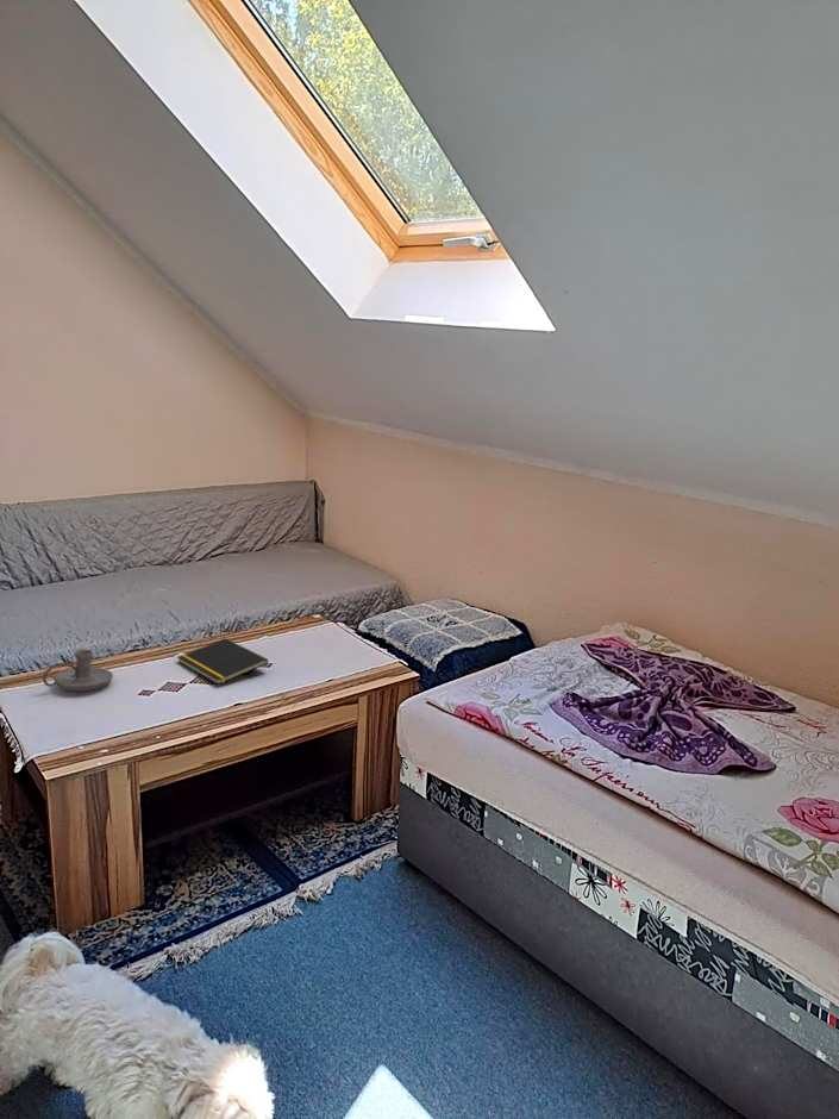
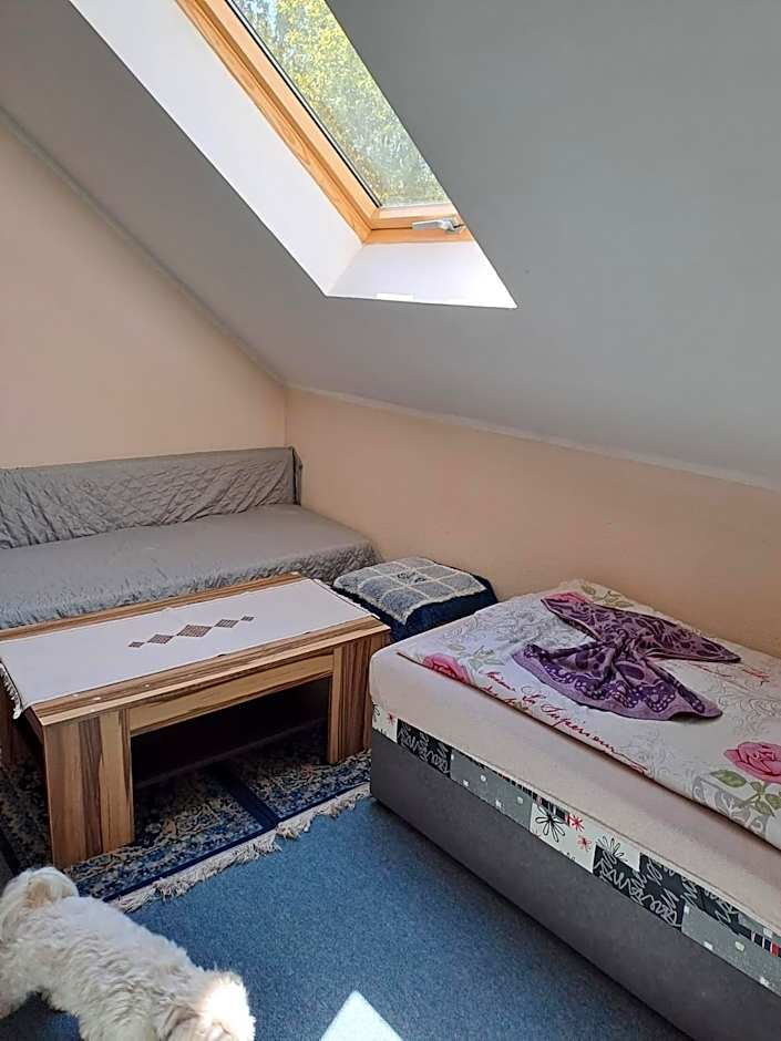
- candle holder [42,649,114,692]
- notepad [176,637,269,686]
